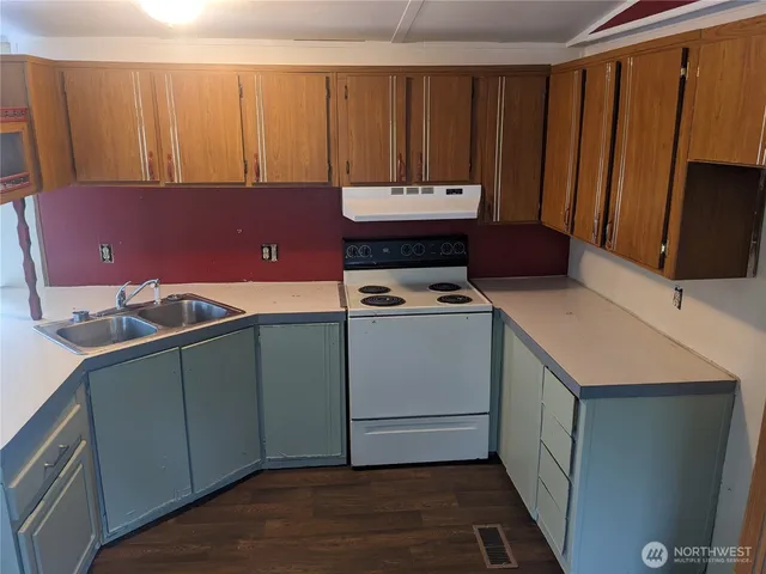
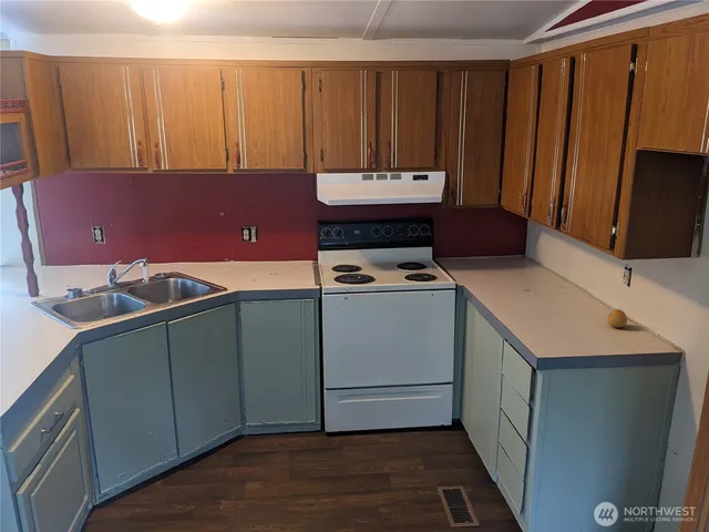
+ fruit [606,308,628,328]
